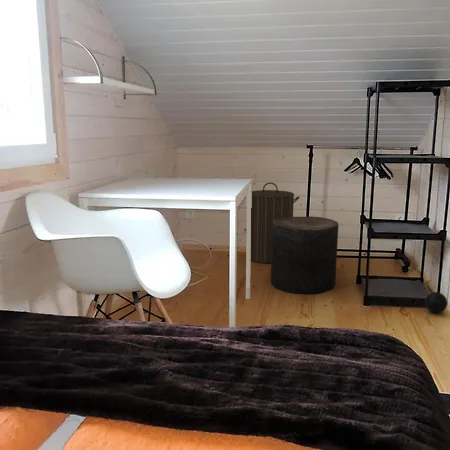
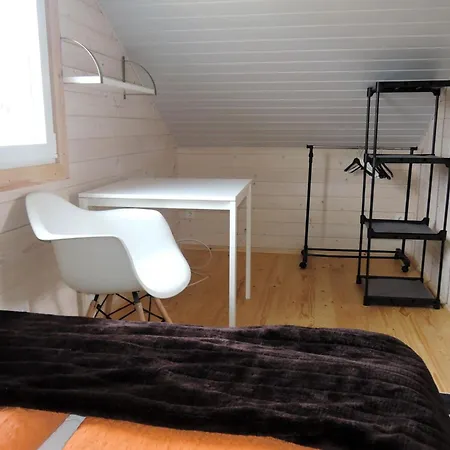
- ball [424,291,449,314]
- laundry hamper [250,181,301,265]
- stool [270,216,340,295]
